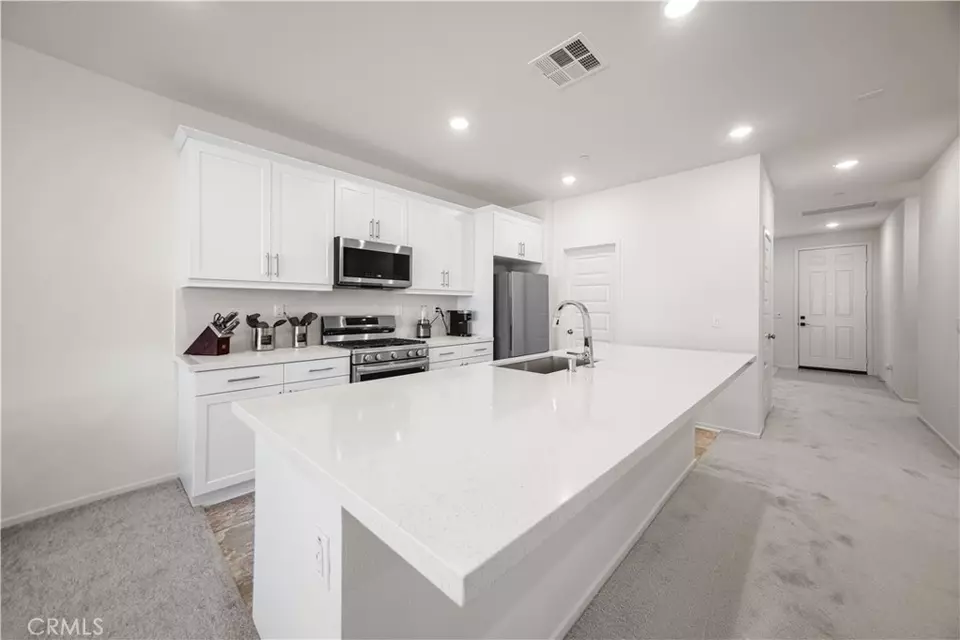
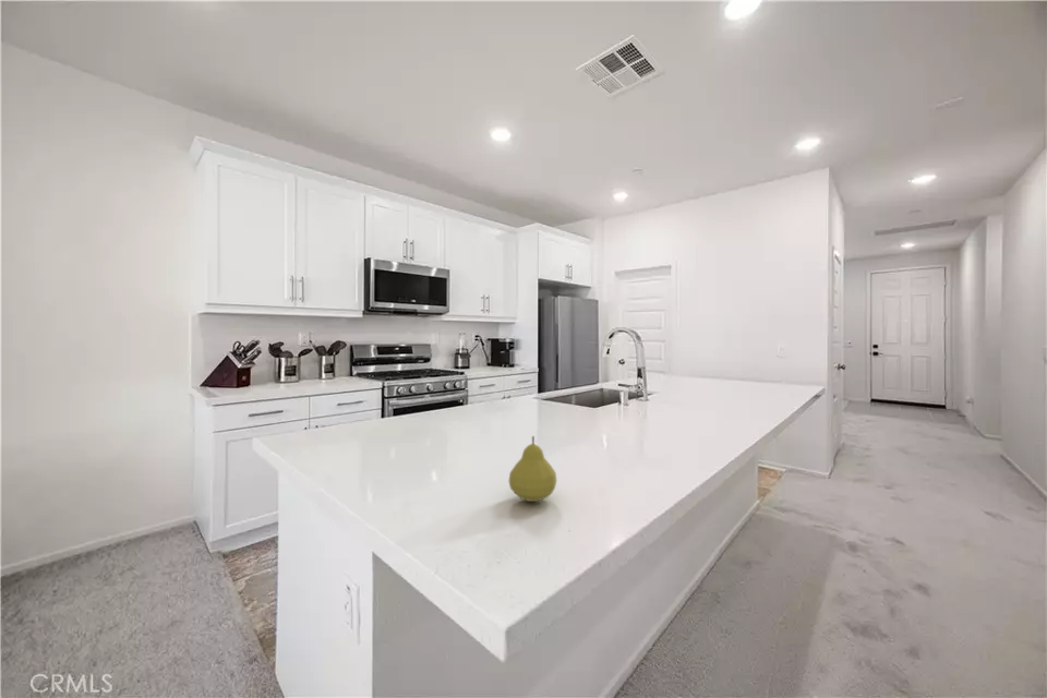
+ fruit [508,435,557,503]
